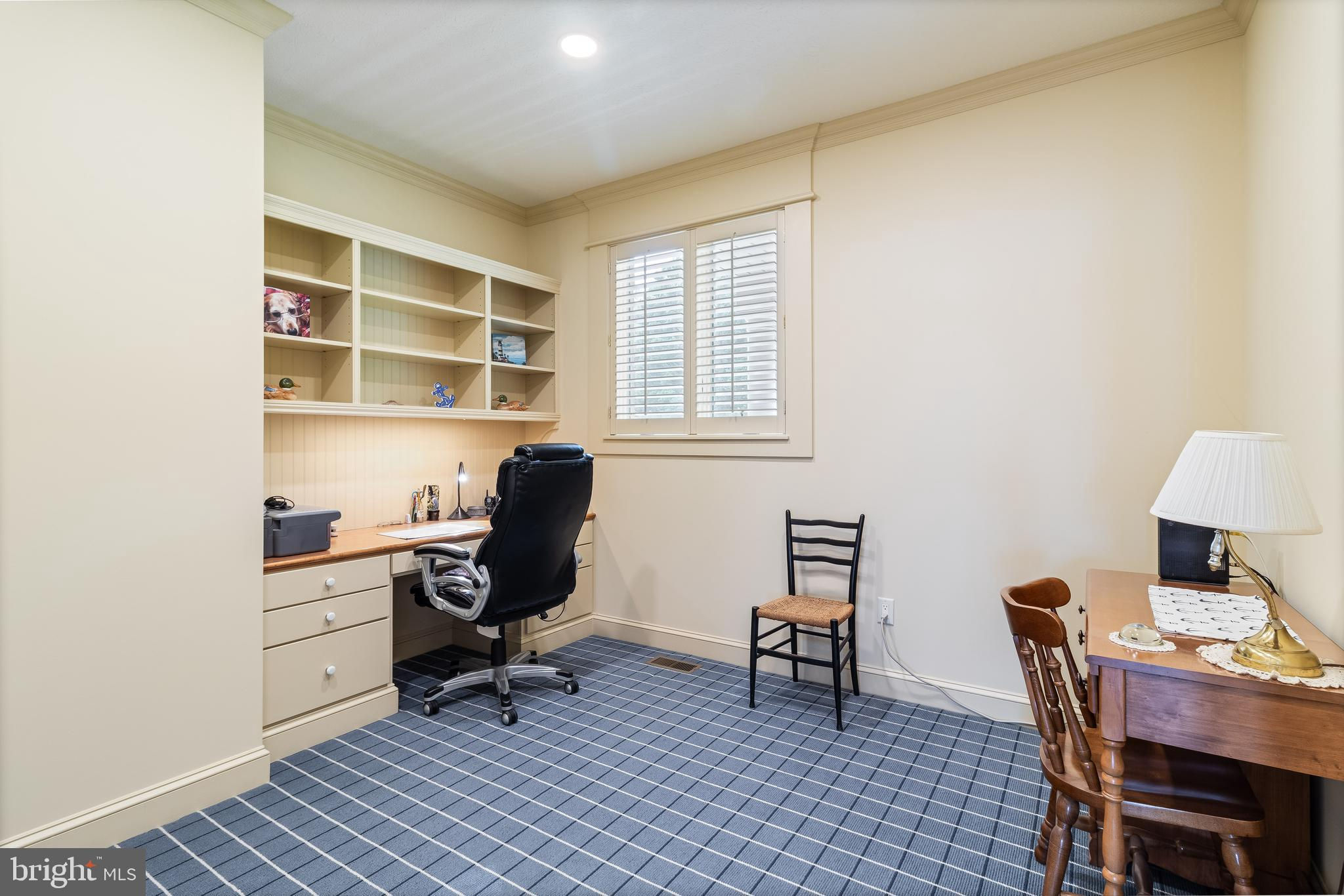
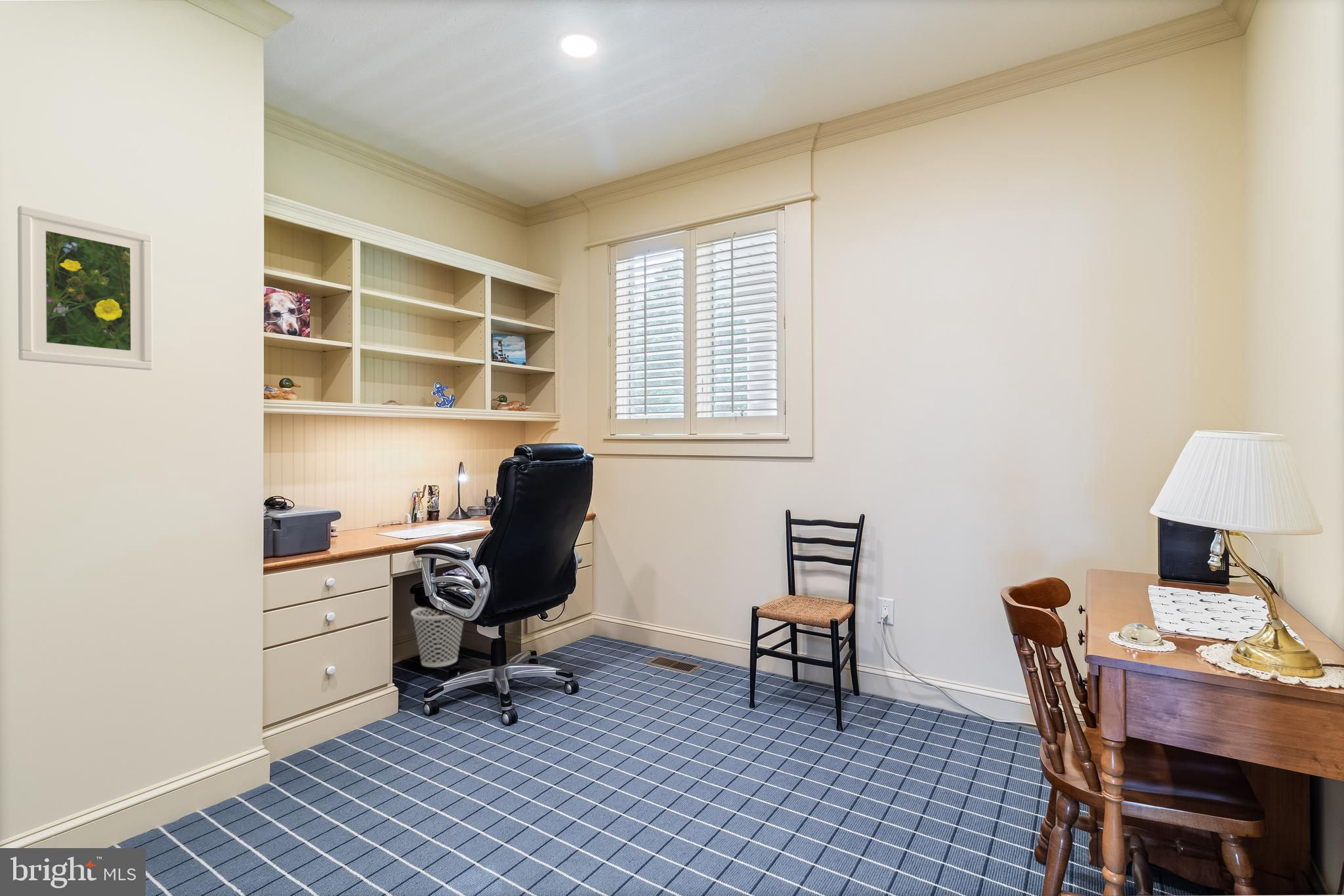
+ wastebasket [410,607,464,668]
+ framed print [17,205,154,371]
